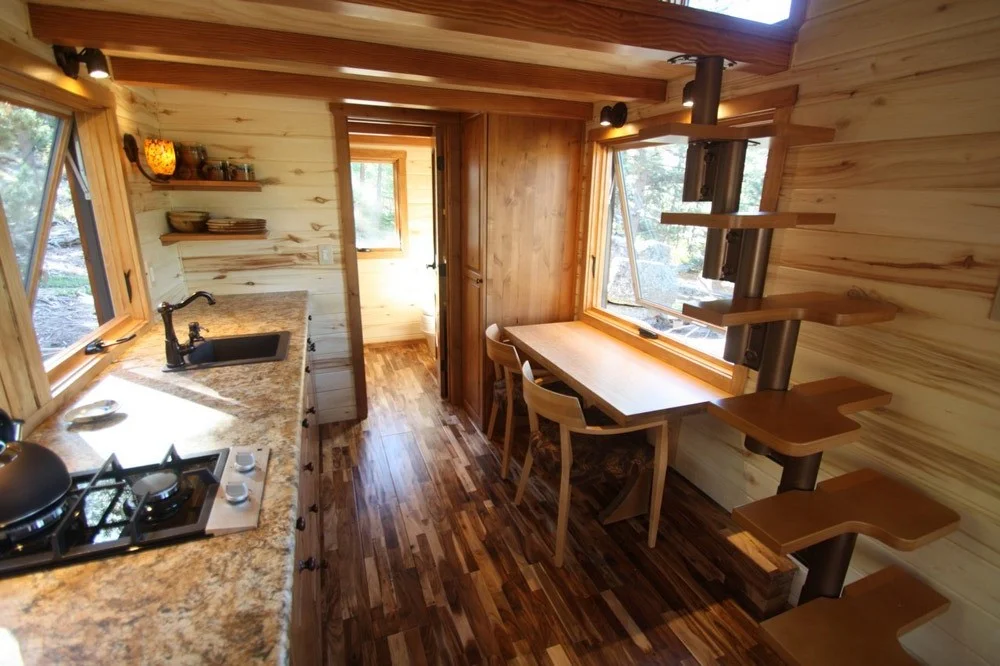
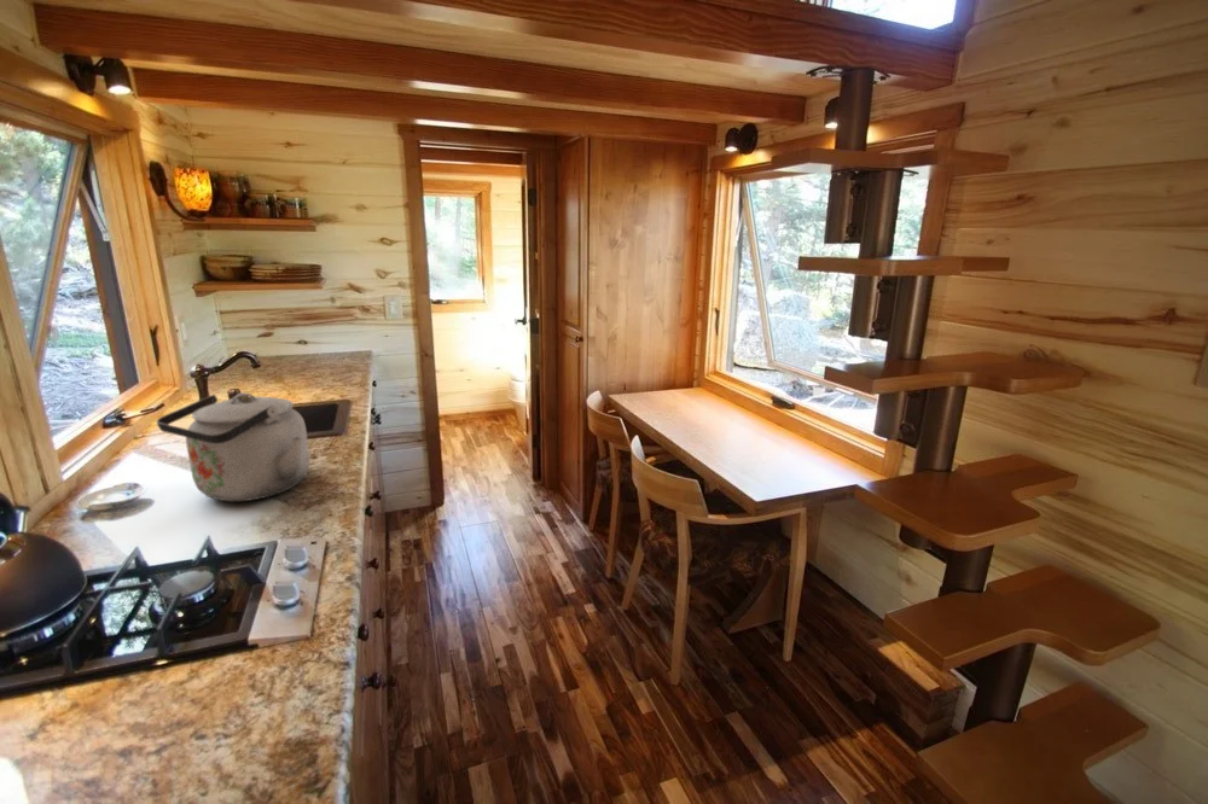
+ kettle [156,391,310,502]
